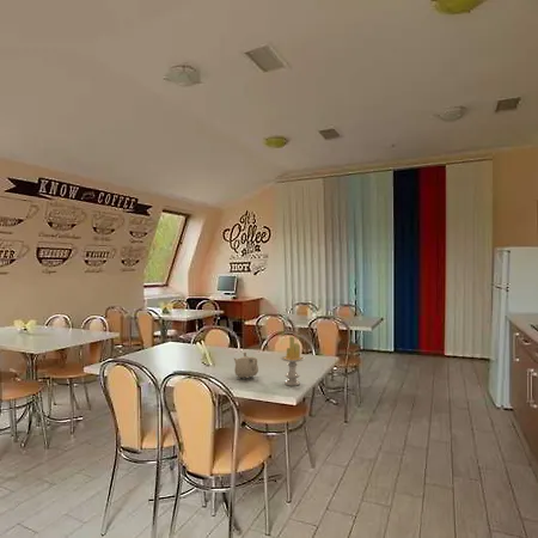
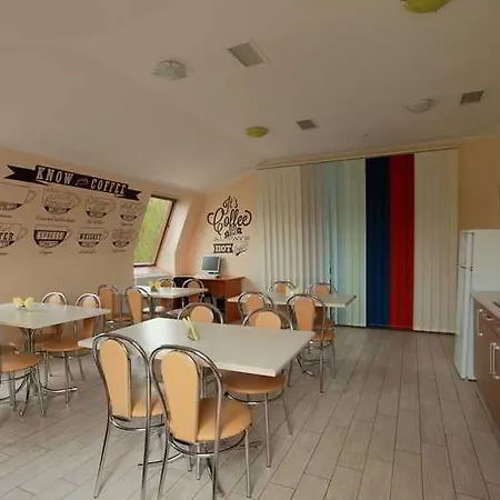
- candle [280,336,306,387]
- teapot [233,351,259,379]
